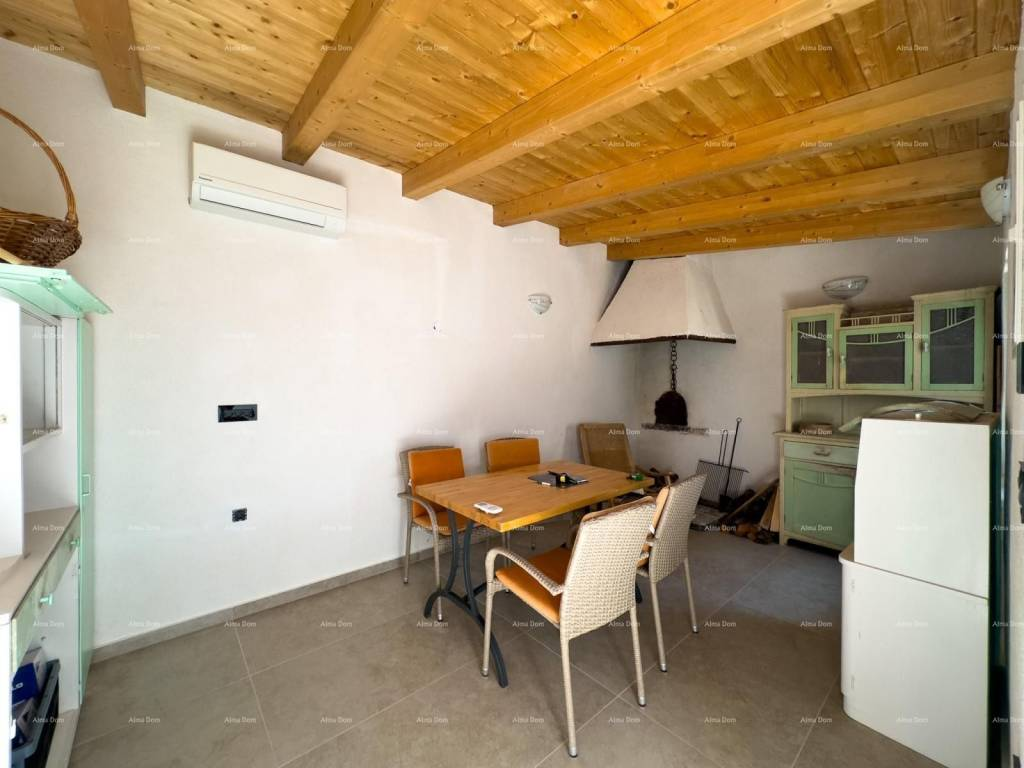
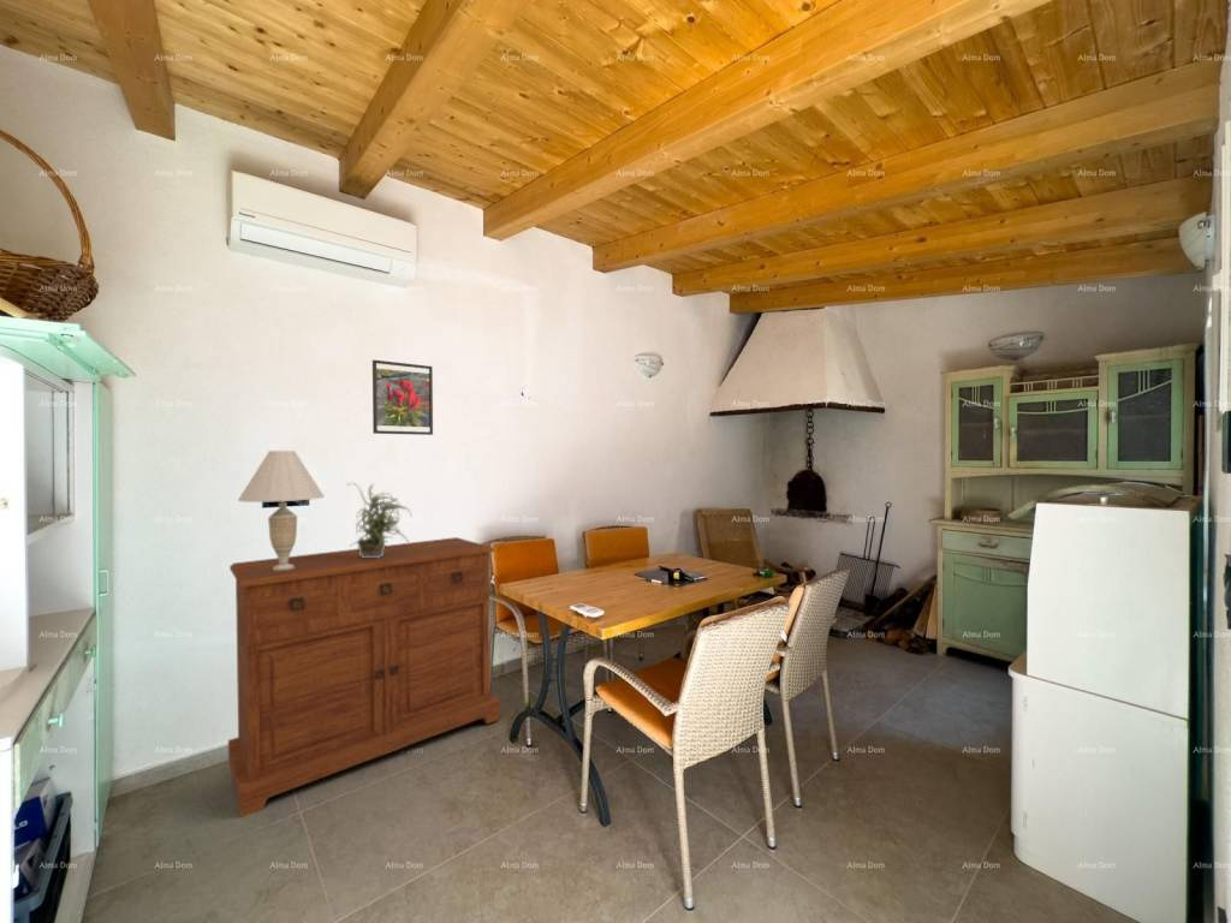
+ table lamp [237,449,326,571]
+ sideboard [227,536,501,818]
+ potted plant [345,482,412,558]
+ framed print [371,359,434,436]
